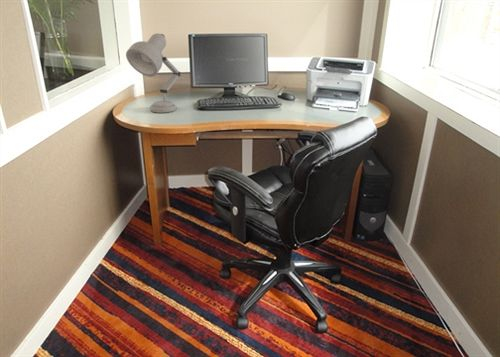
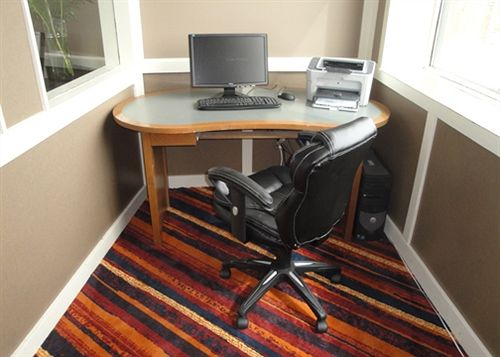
- desk lamp [125,33,181,114]
